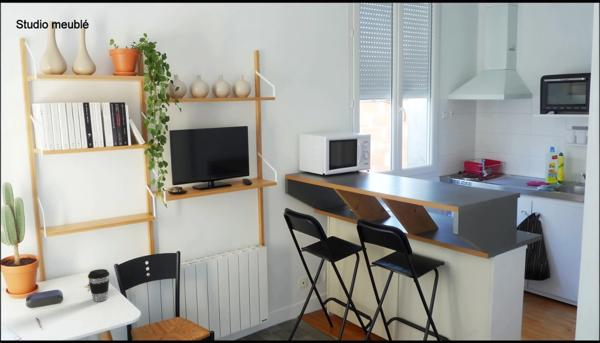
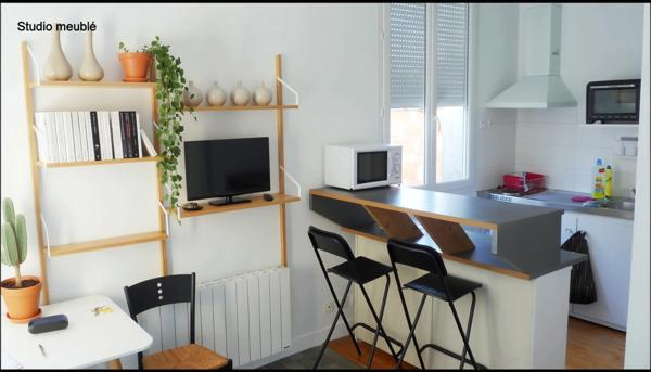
- coffee cup [87,268,110,302]
